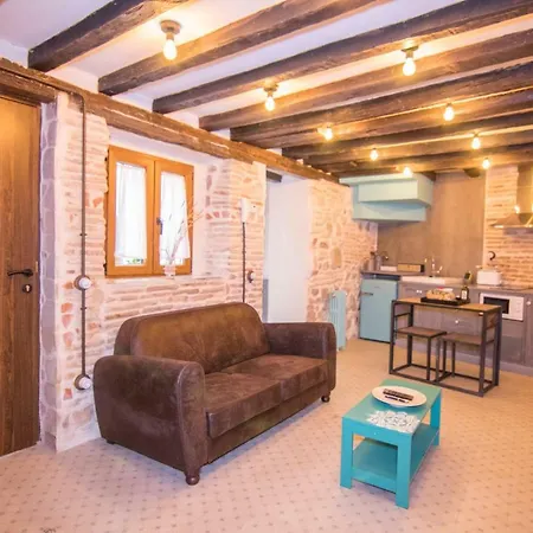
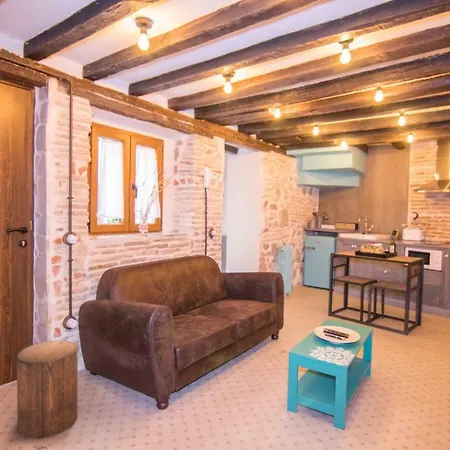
+ stool [16,340,79,439]
